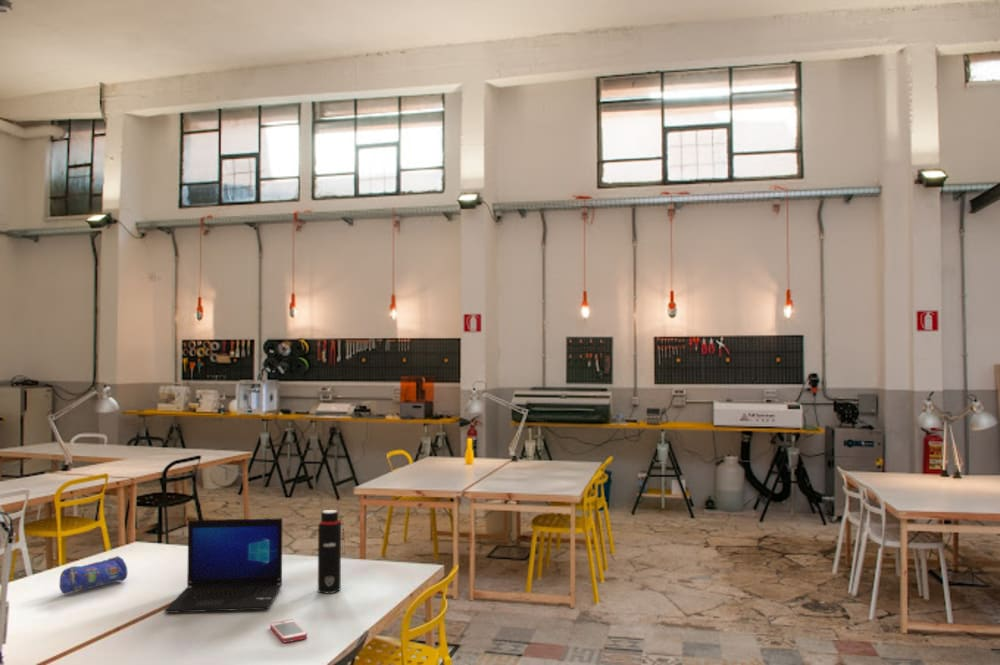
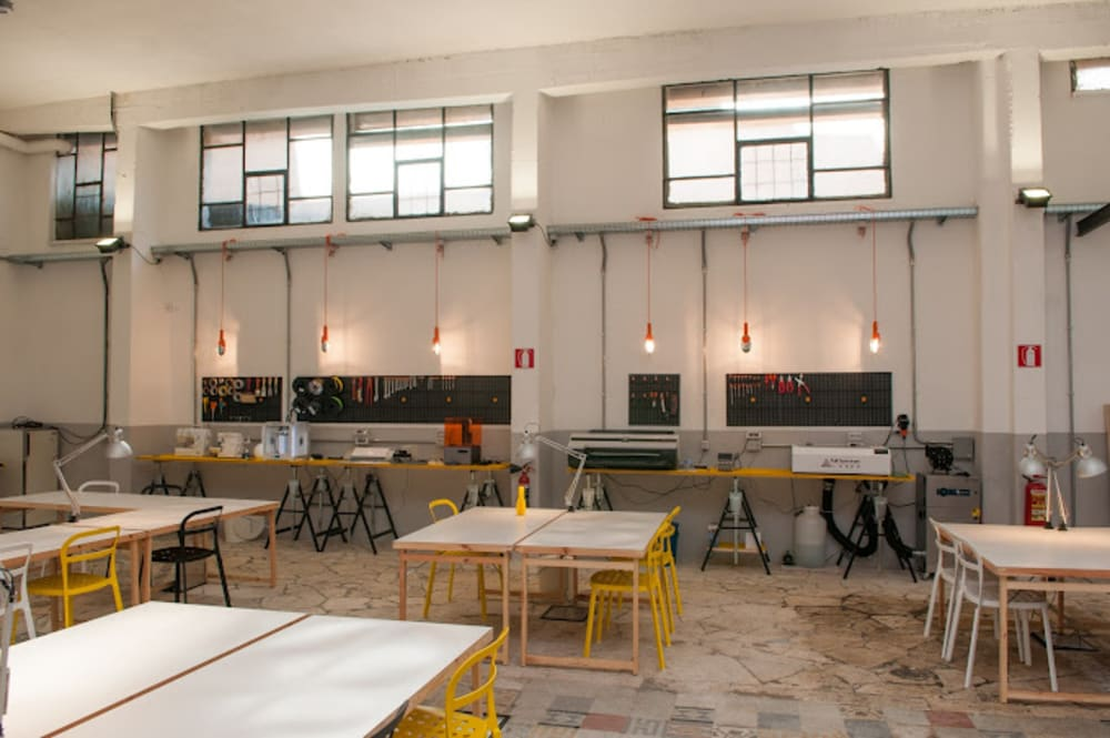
- laptop [163,517,283,614]
- pencil case [58,555,128,595]
- water bottle [317,509,346,594]
- smartphone [269,618,308,643]
